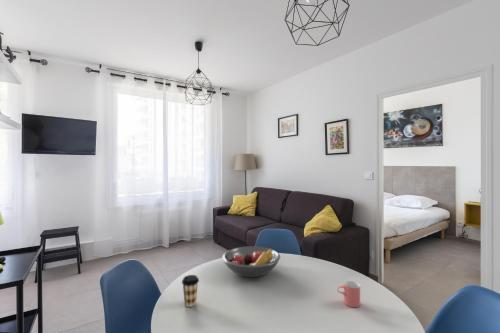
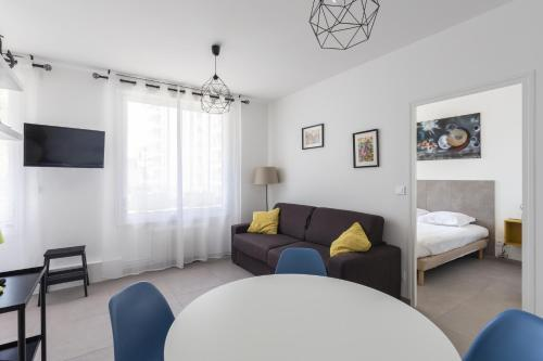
- fruit bowl [221,245,281,278]
- cup [336,280,361,308]
- coffee cup [181,274,200,308]
